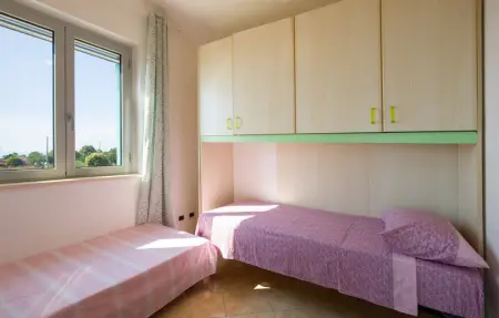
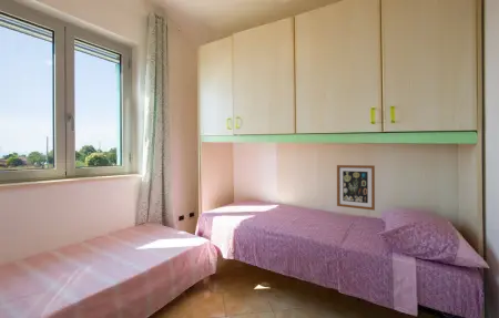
+ wall art [336,164,376,212]
